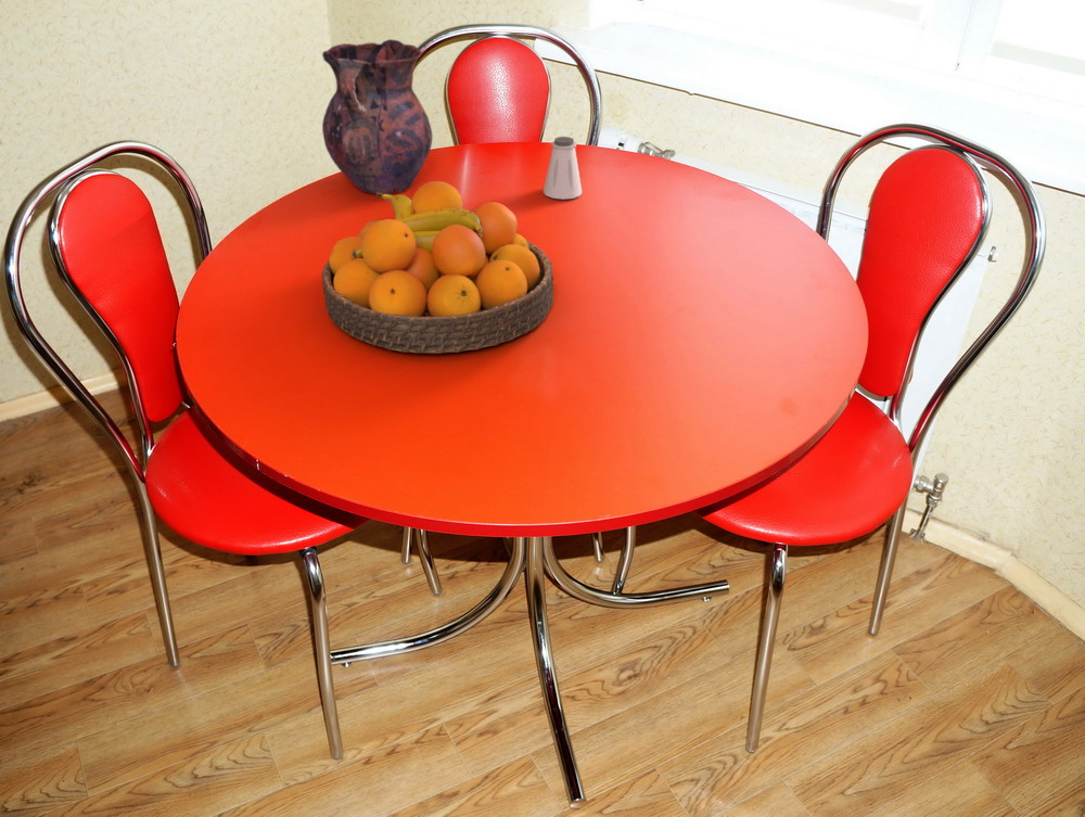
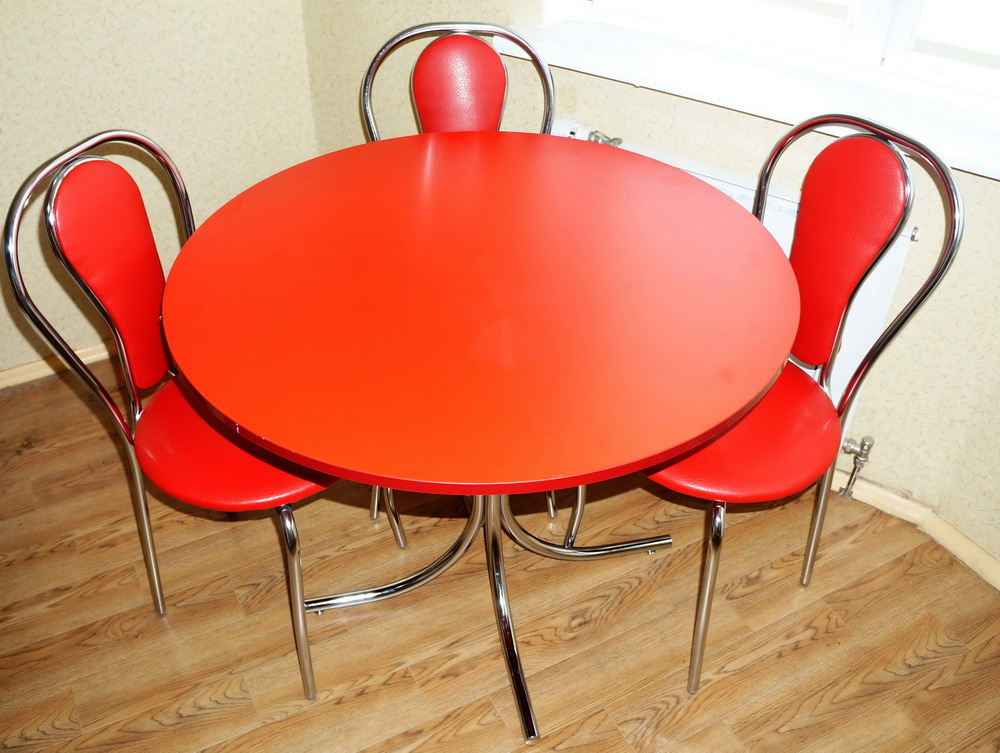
- vase [321,38,434,195]
- saltshaker [542,136,584,200]
- fruit bowl [321,180,554,355]
